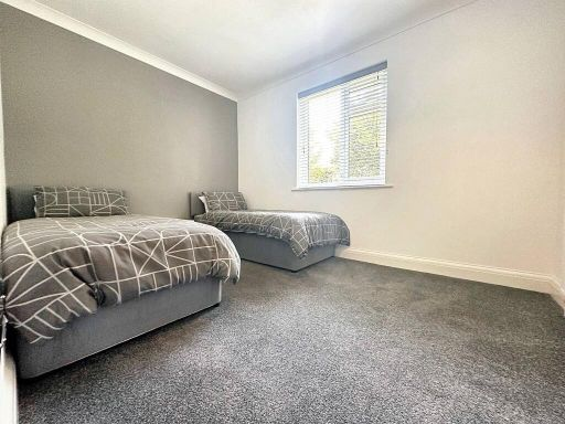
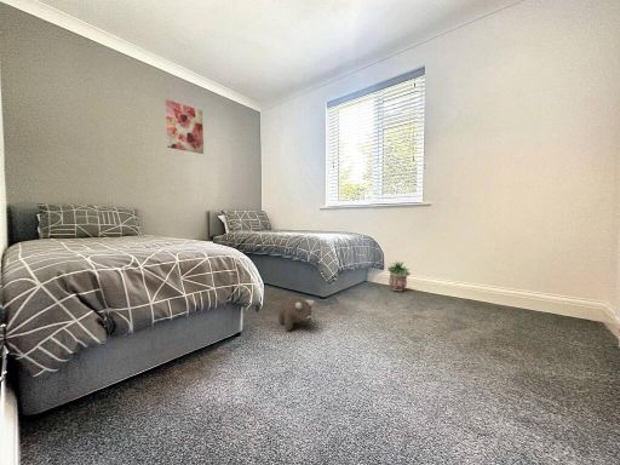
+ plush toy [277,295,316,332]
+ wall art [165,98,205,155]
+ potted plant [386,260,412,293]
